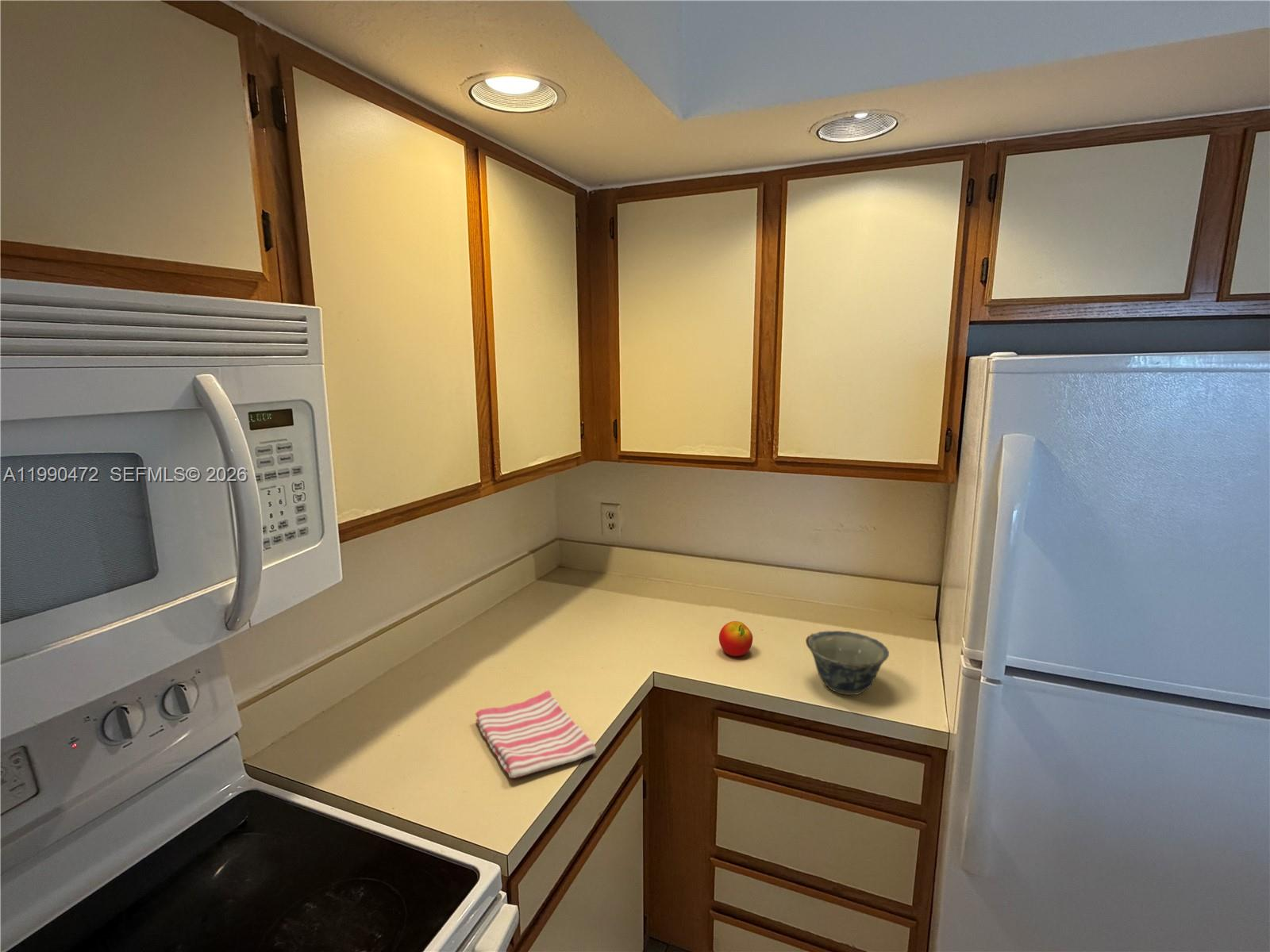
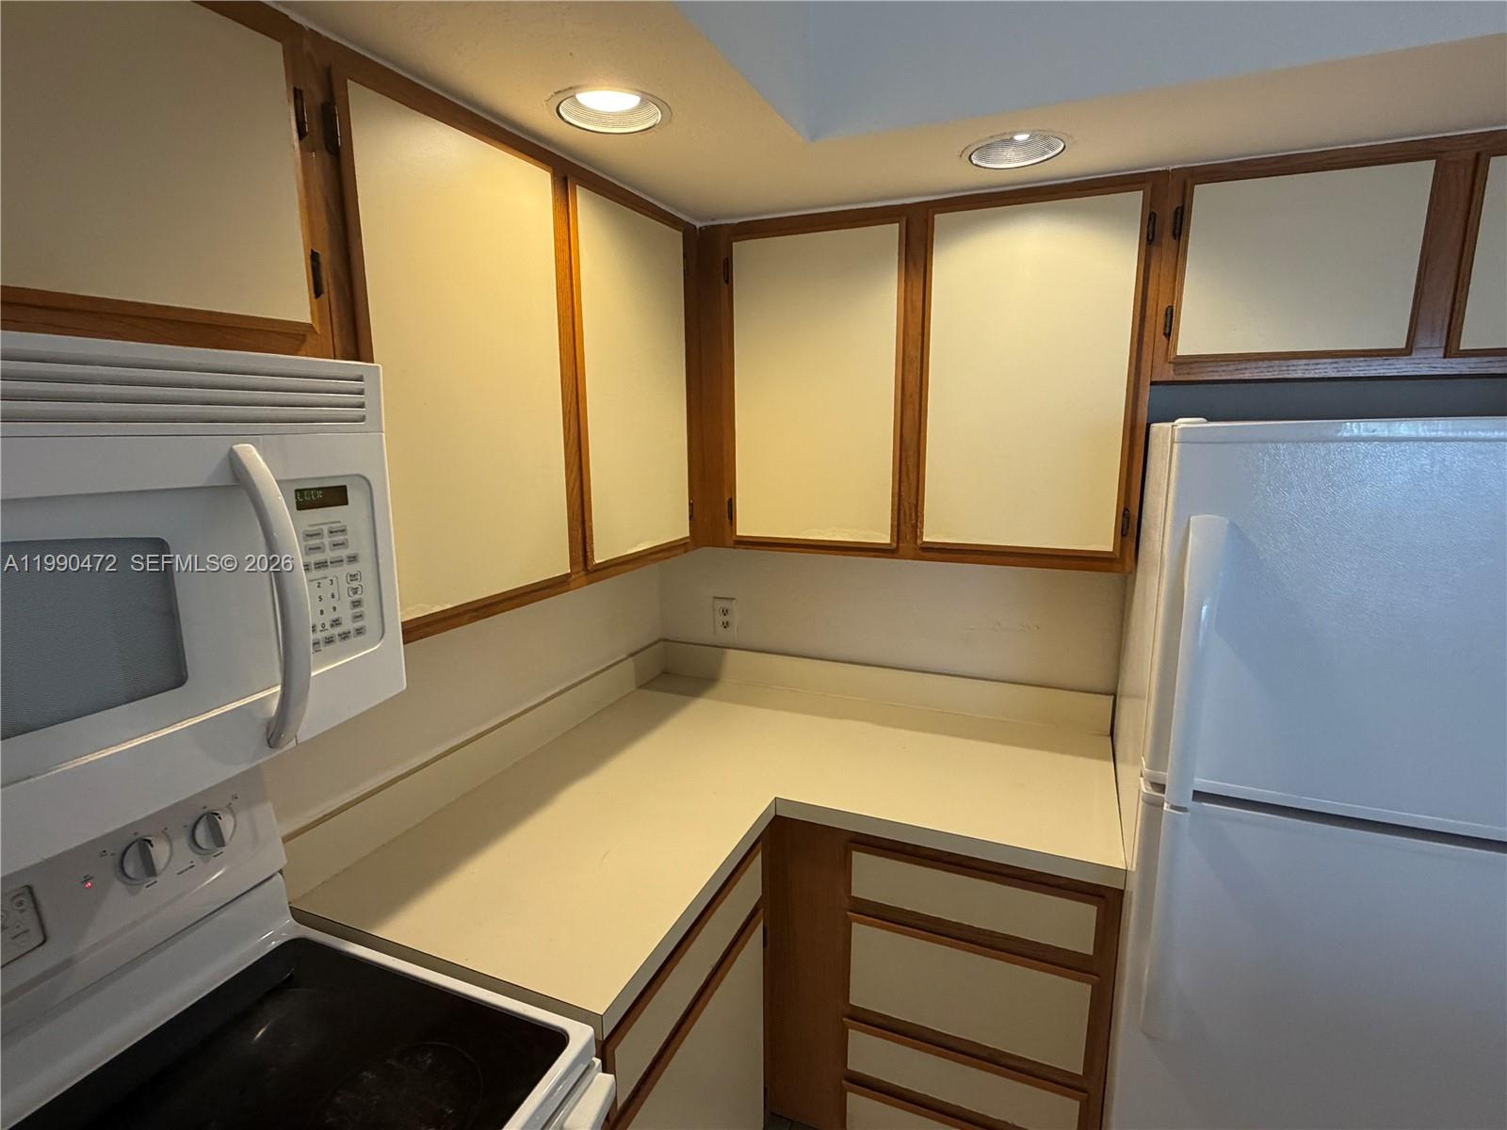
- bowl [805,630,890,696]
- dish towel [475,689,597,779]
- apple [718,620,753,657]
